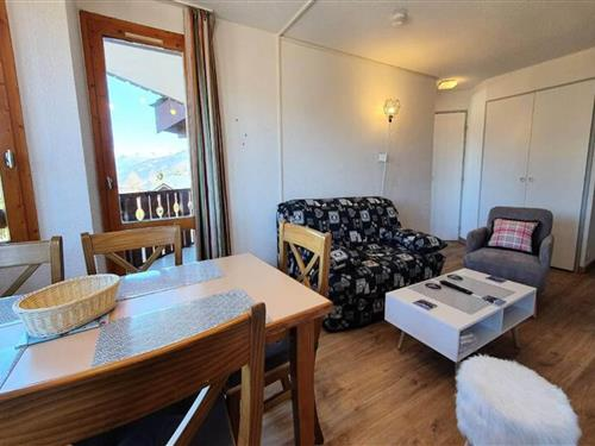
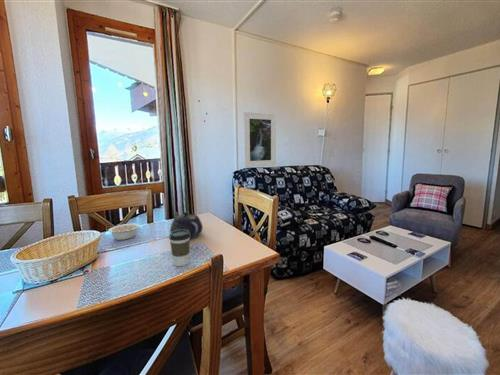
+ coffee cup [168,230,191,267]
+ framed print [242,111,277,168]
+ teapot [169,211,204,240]
+ legume [108,223,145,241]
